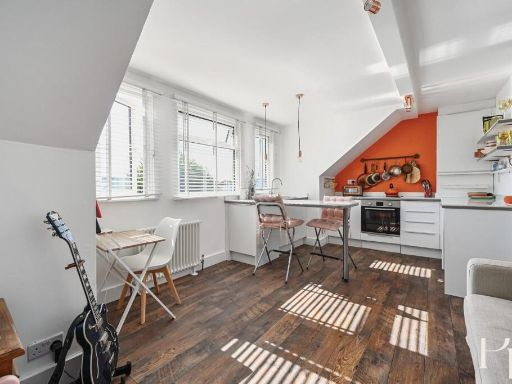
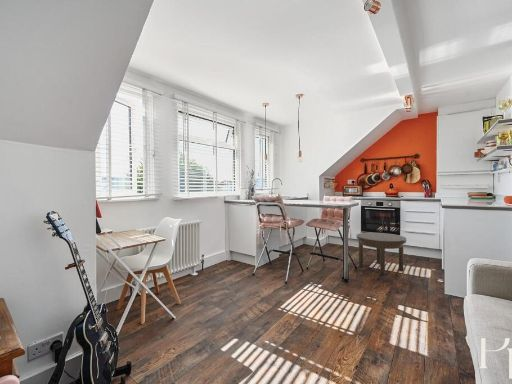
+ side table [355,232,407,276]
